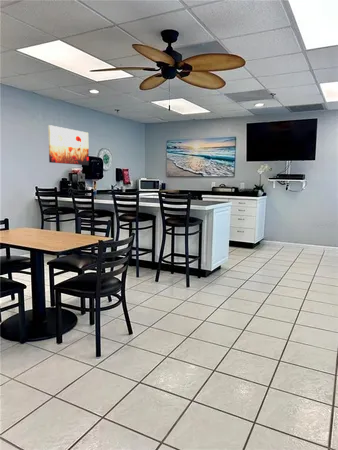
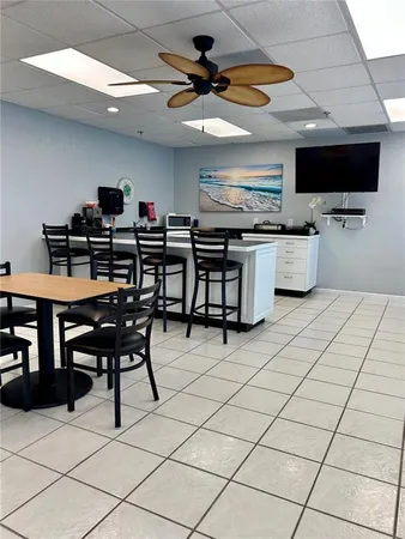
- wall art [47,124,90,166]
